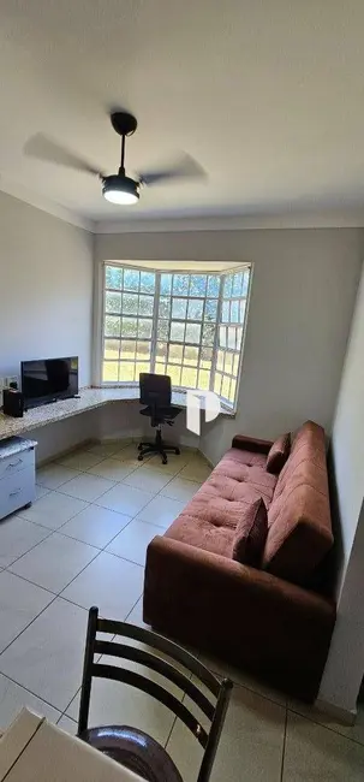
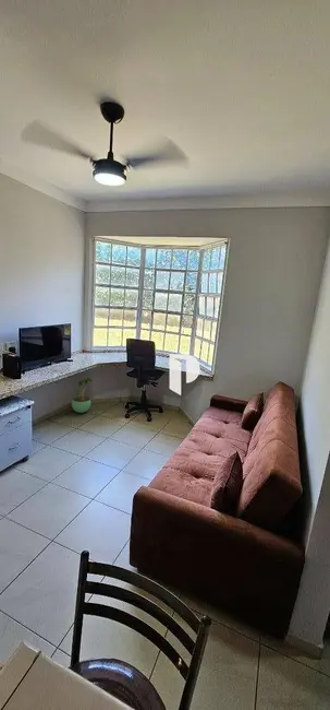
+ potted plant [71,375,93,414]
